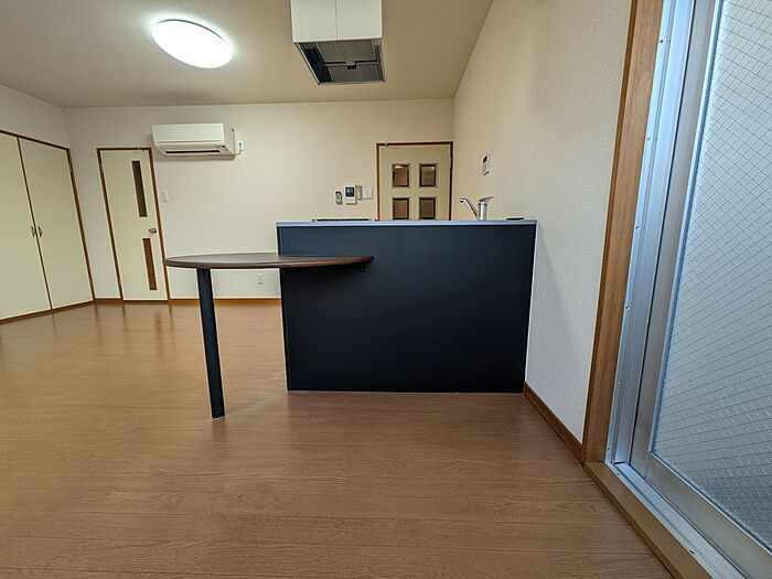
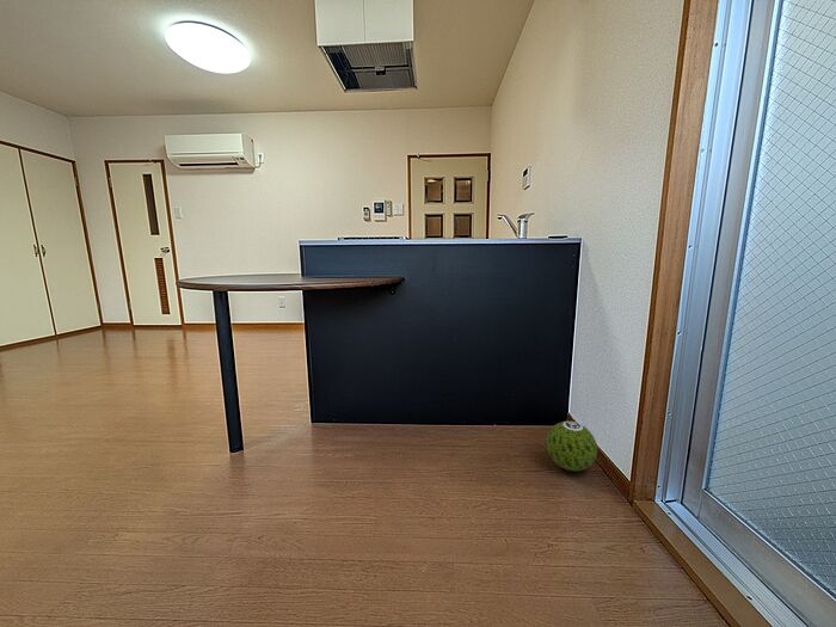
+ decorative ball [546,420,598,472]
